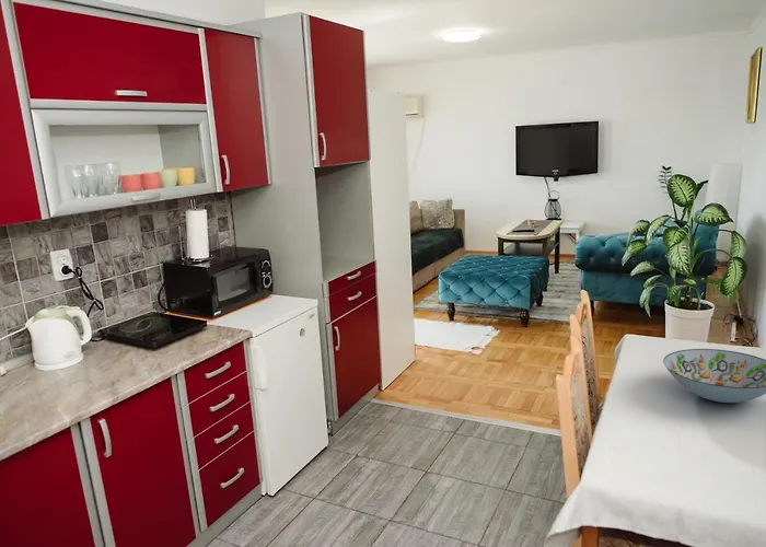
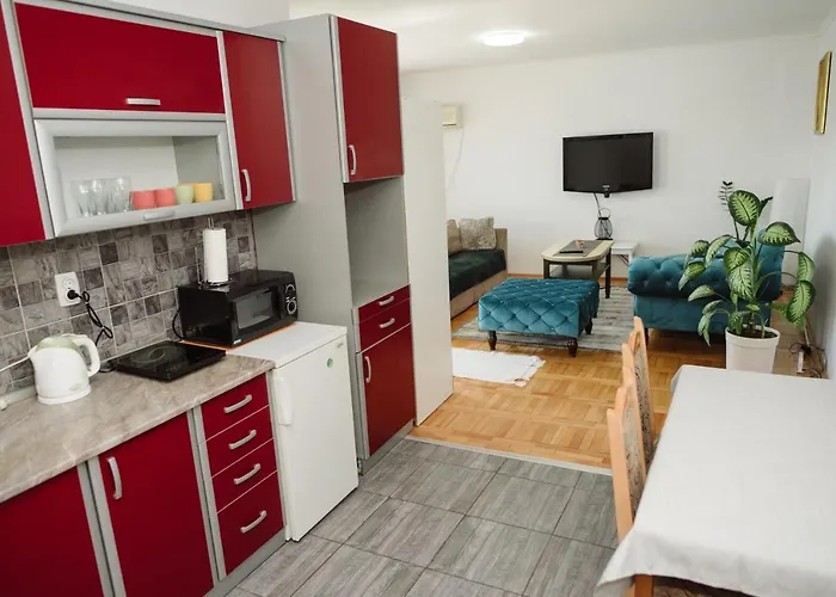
- decorative bowl [662,348,766,404]
